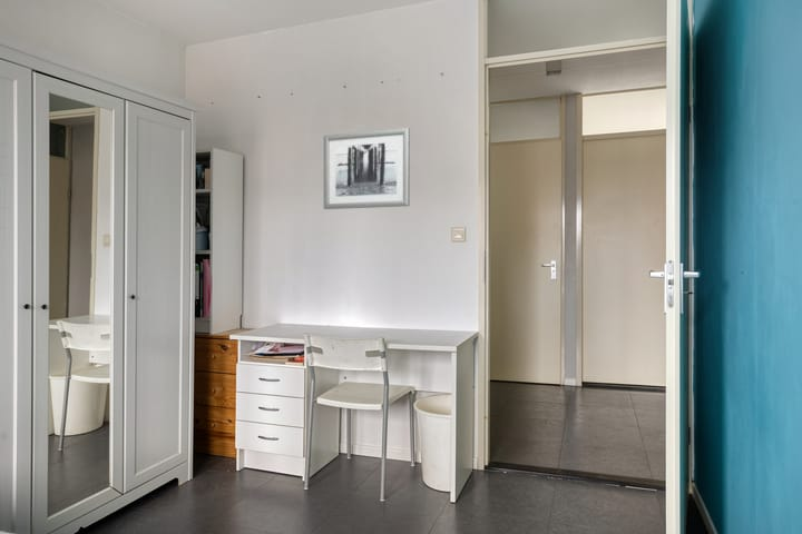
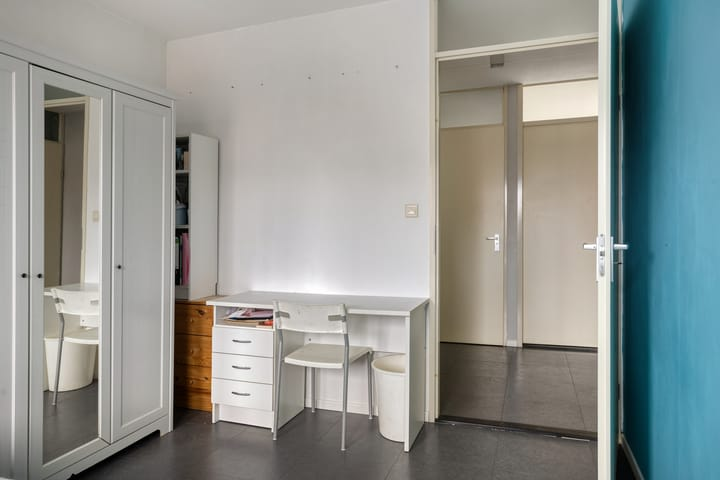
- wall art [323,127,411,210]
